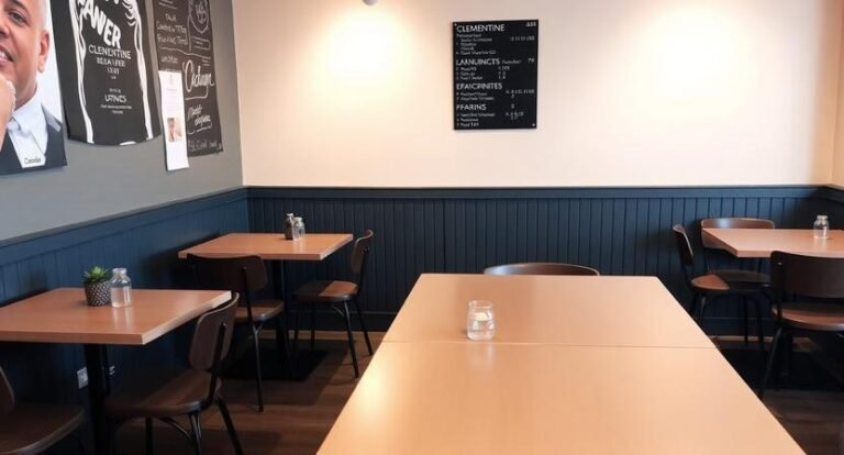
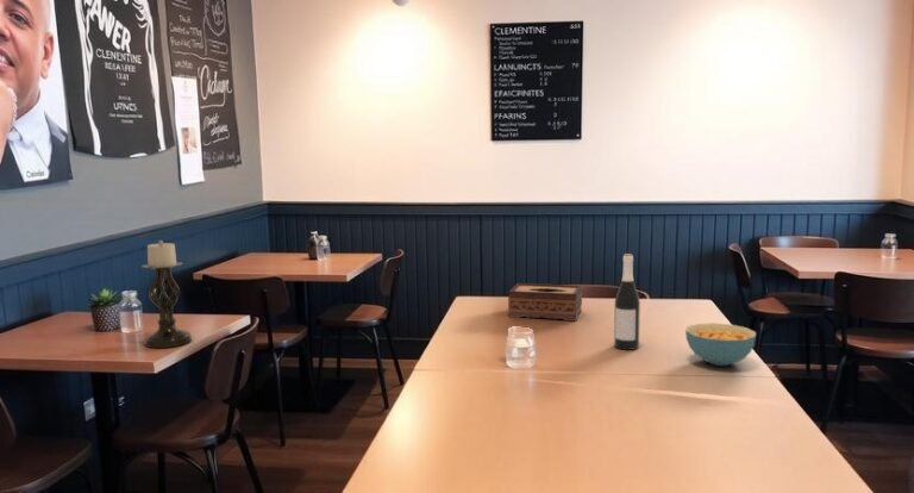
+ candle holder [140,239,193,349]
+ cereal bowl [684,322,757,367]
+ wine bottle [613,252,641,351]
+ tissue box [507,282,583,323]
